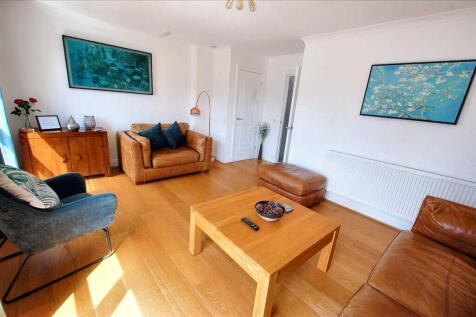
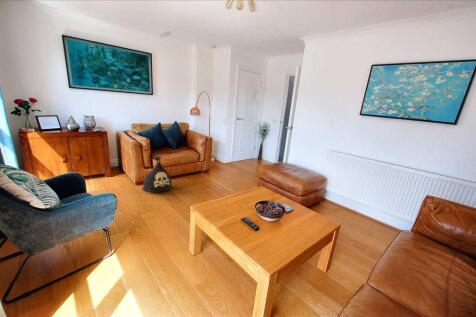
+ bag [141,156,172,193]
